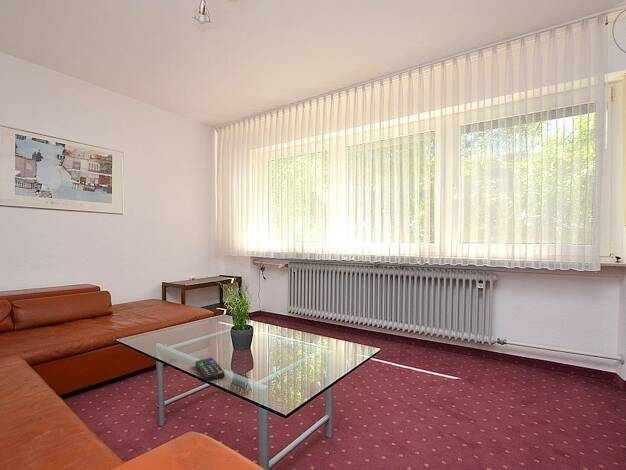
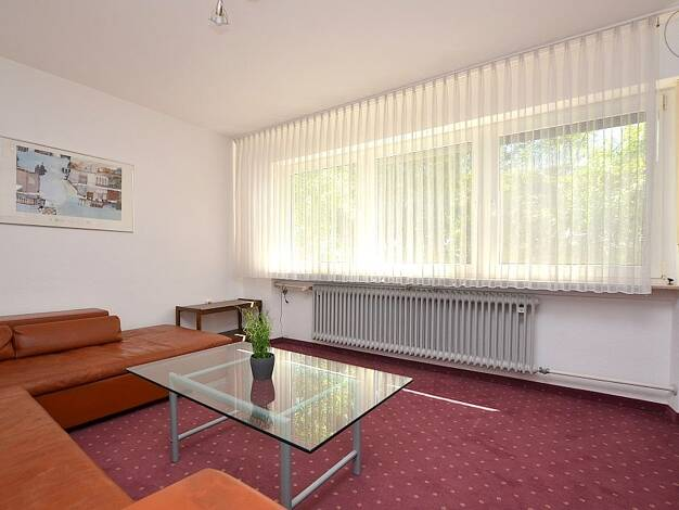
- remote control [194,357,226,382]
